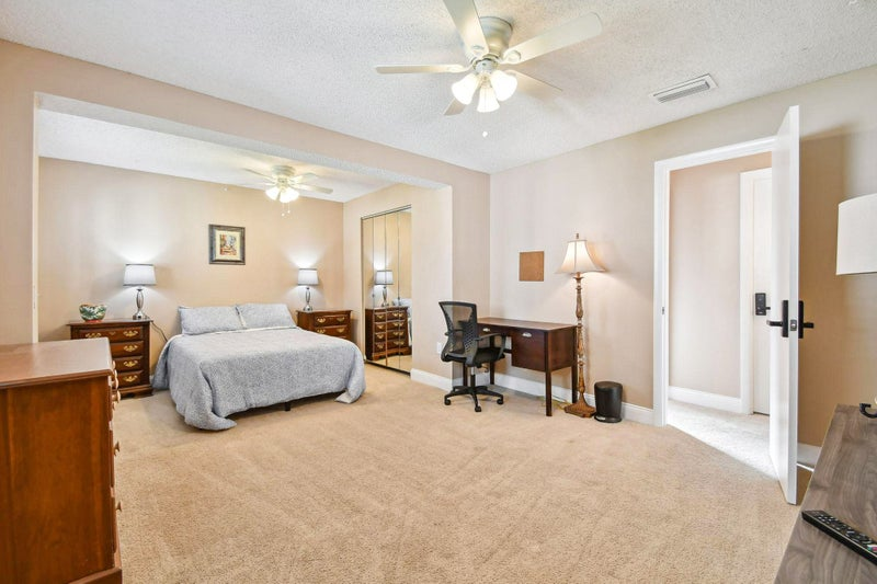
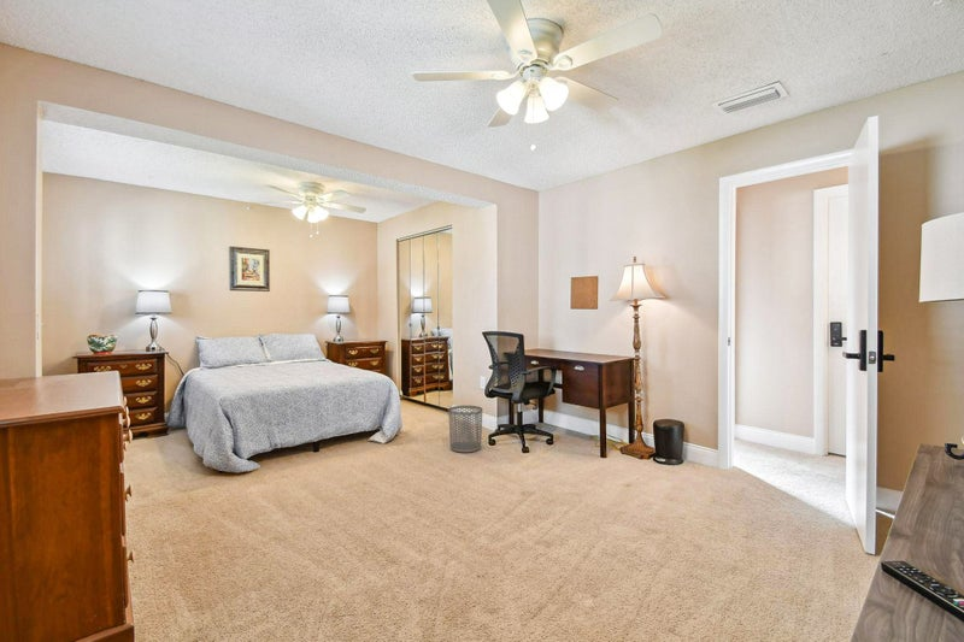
+ waste bin [447,405,483,454]
